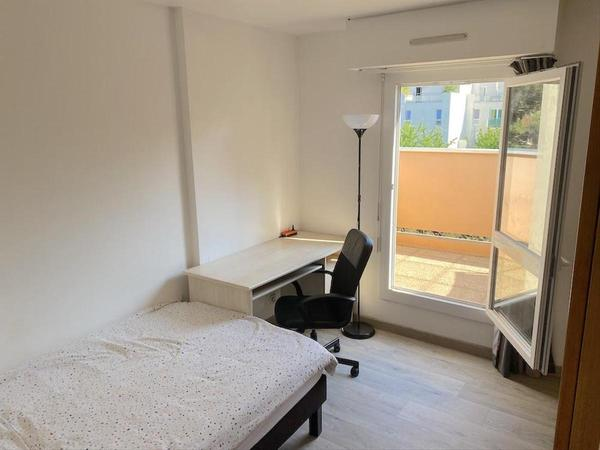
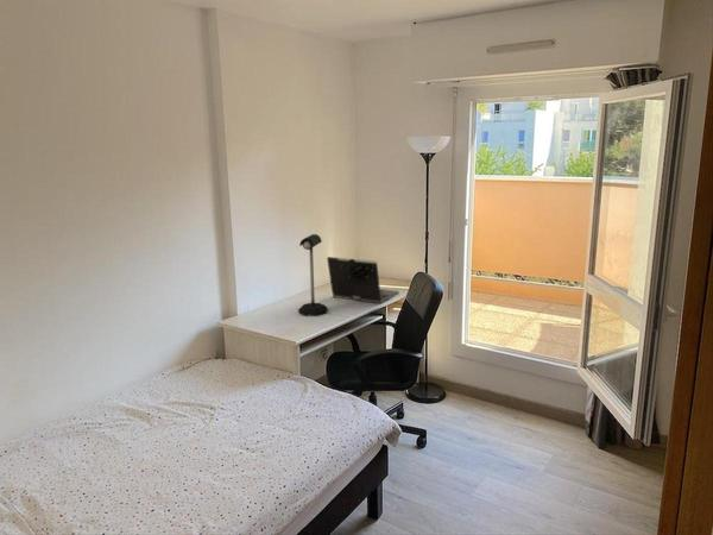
+ laptop [326,256,400,304]
+ mailbox [297,233,329,317]
